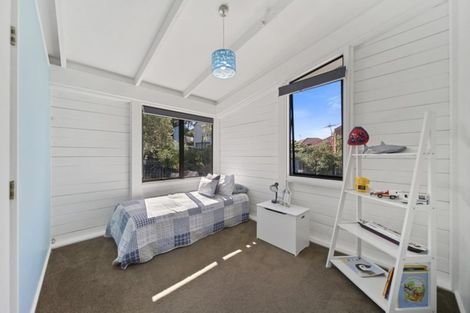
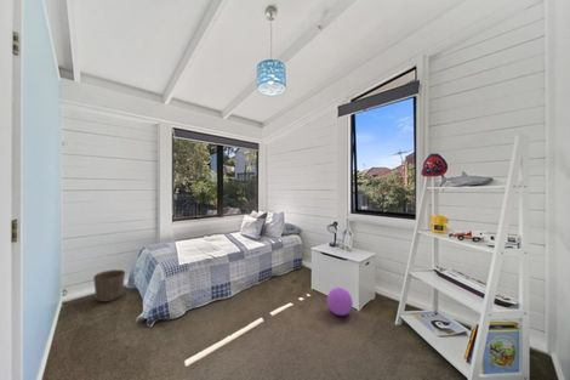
+ ball [326,287,354,317]
+ waste basket [92,268,126,304]
